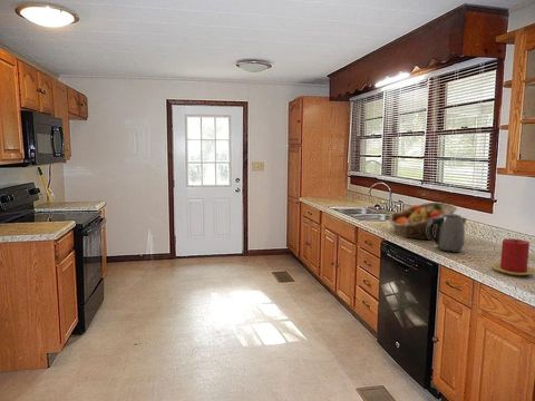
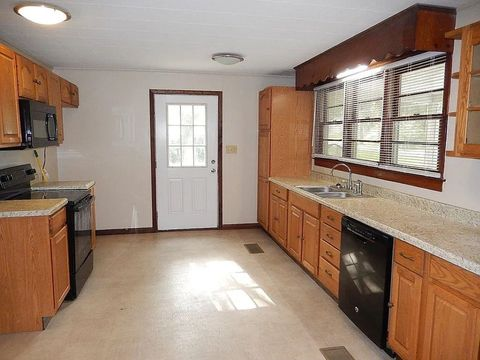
- fruit basket [388,200,458,241]
- kettle [427,213,468,254]
- candle [490,237,535,276]
